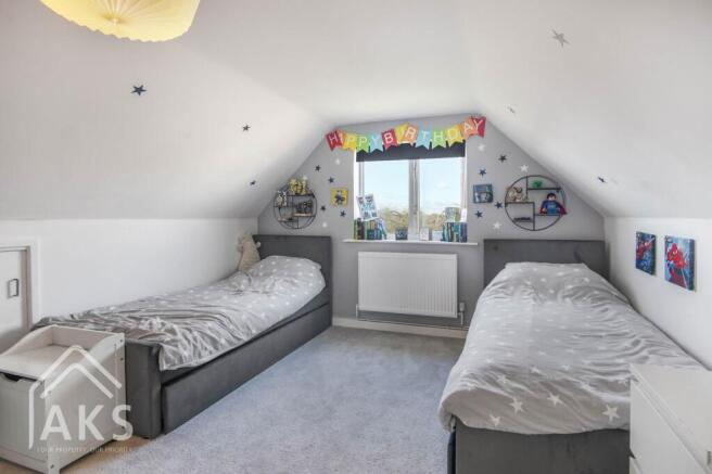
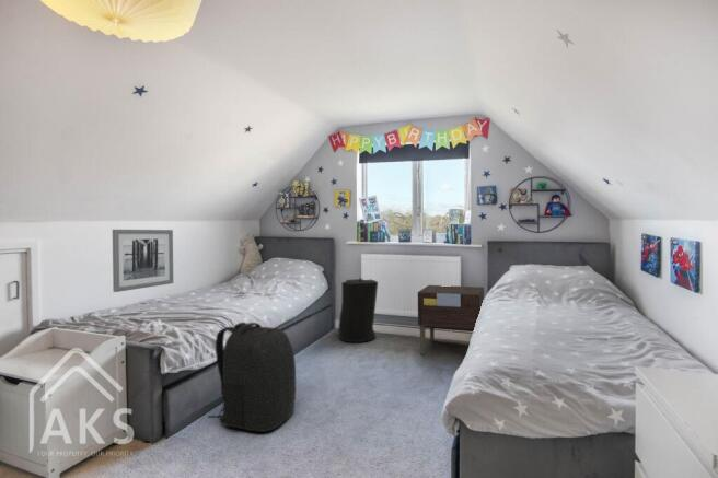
+ trash can [338,277,379,343]
+ wall art [112,229,174,293]
+ nightstand [417,284,485,355]
+ backpack [207,322,297,433]
